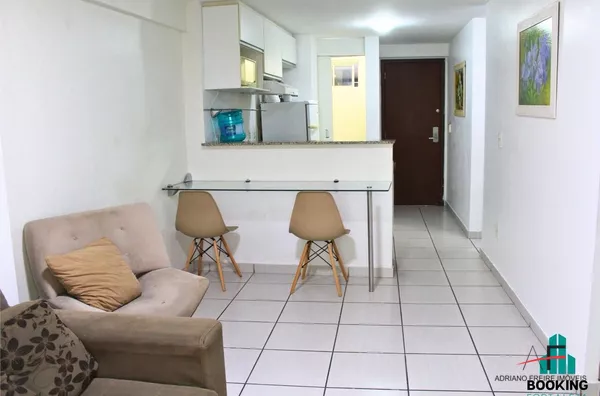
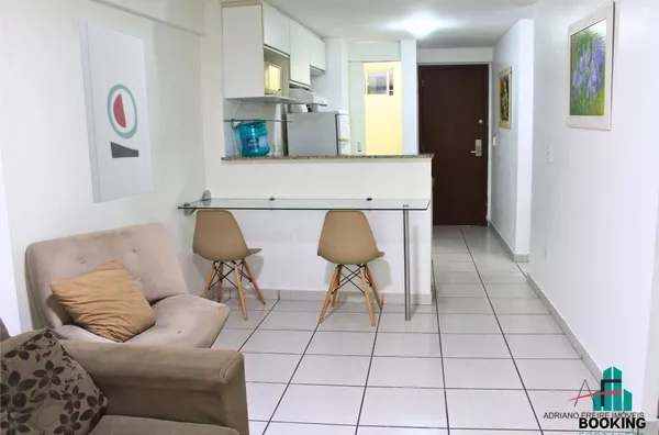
+ wall art [78,21,155,204]
